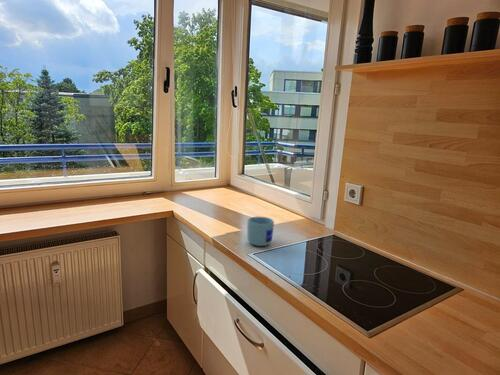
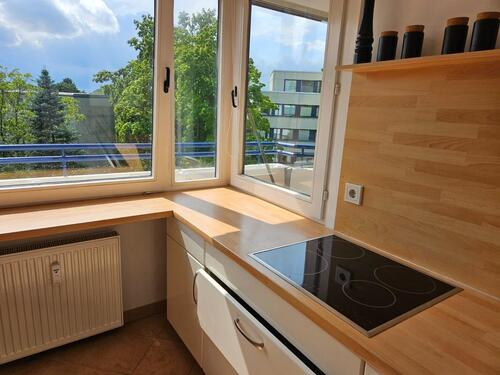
- mug [247,216,275,247]
